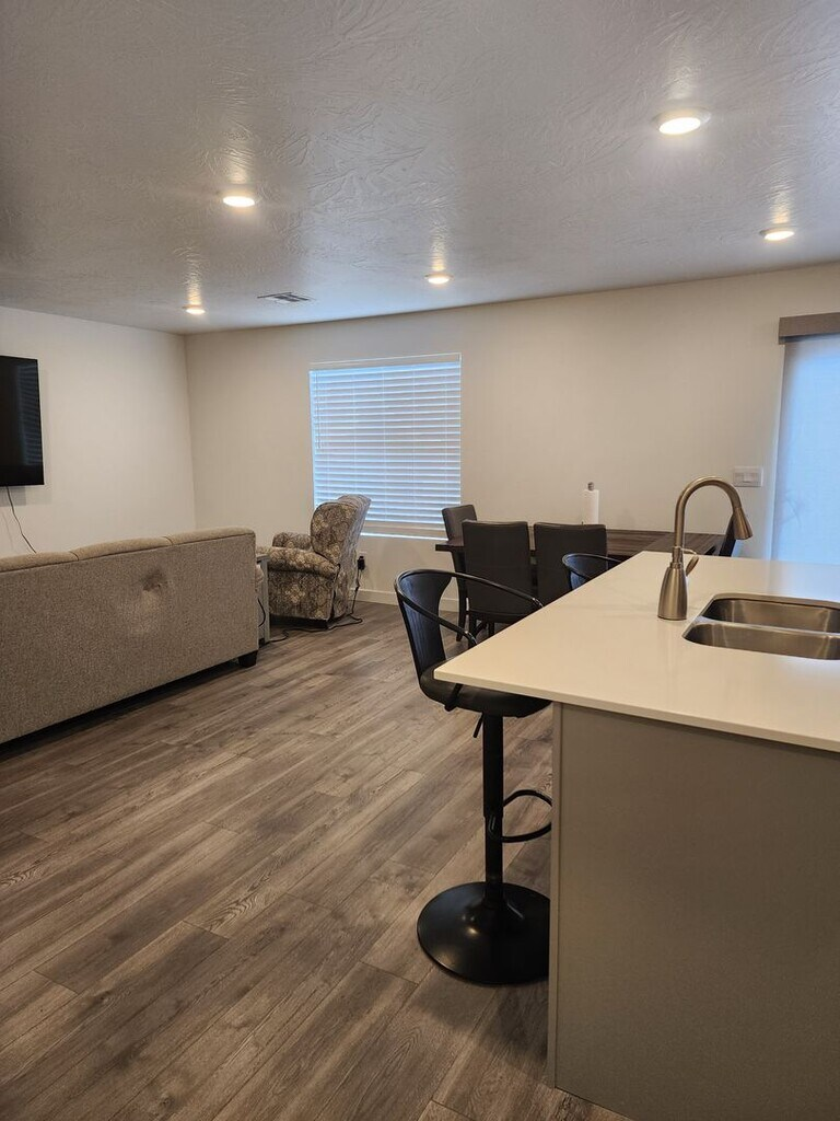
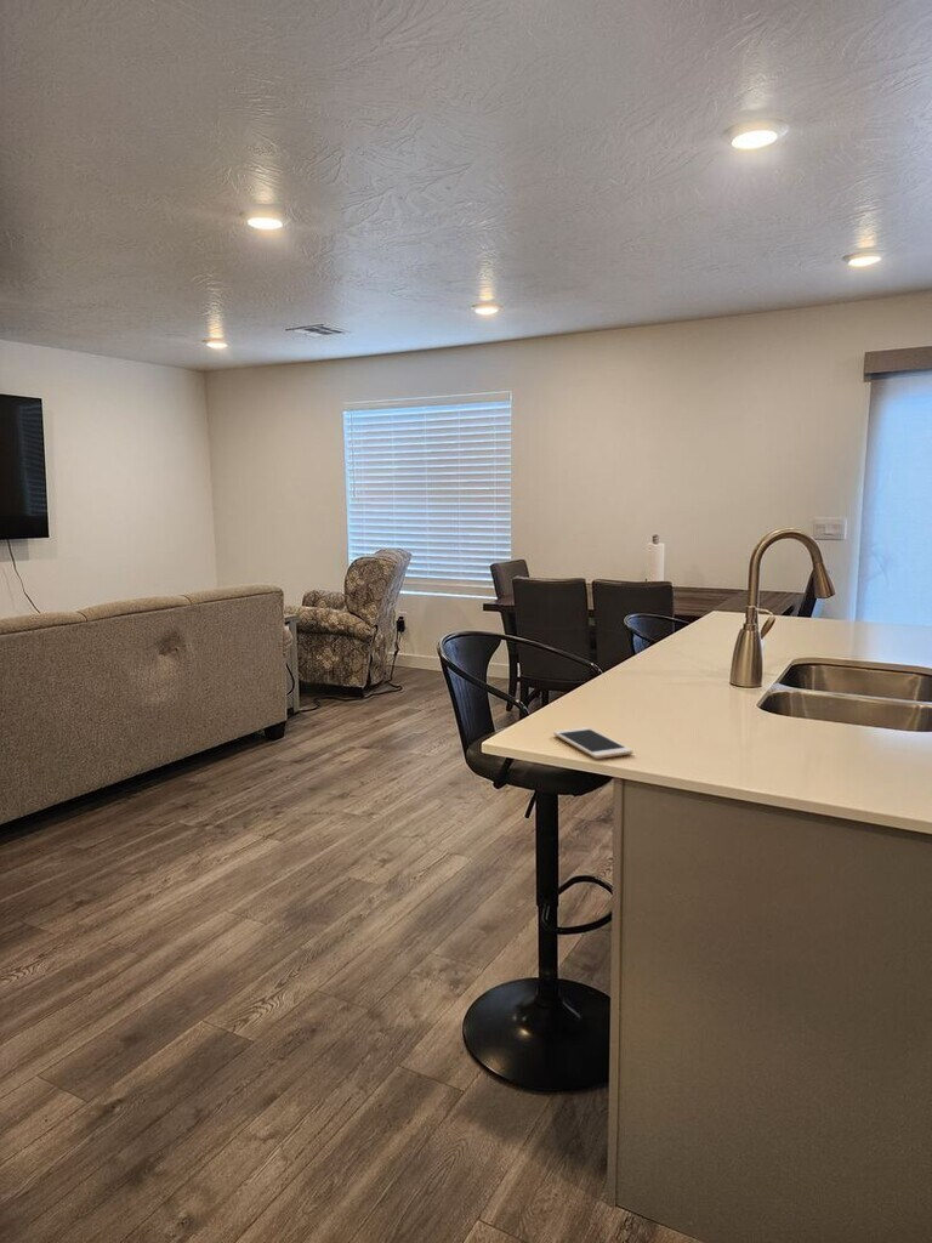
+ cell phone [552,726,633,760]
